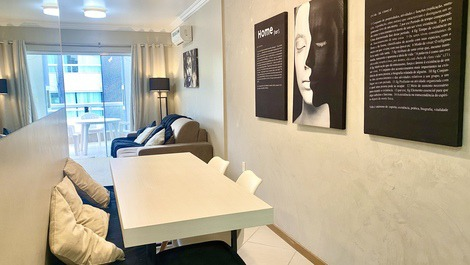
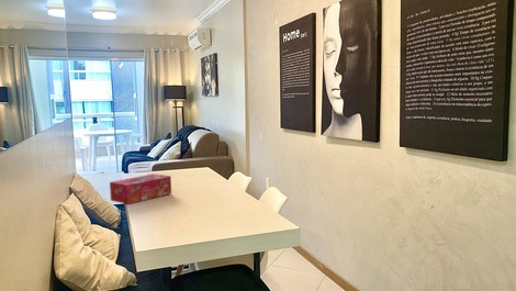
+ tissue box [109,172,172,205]
